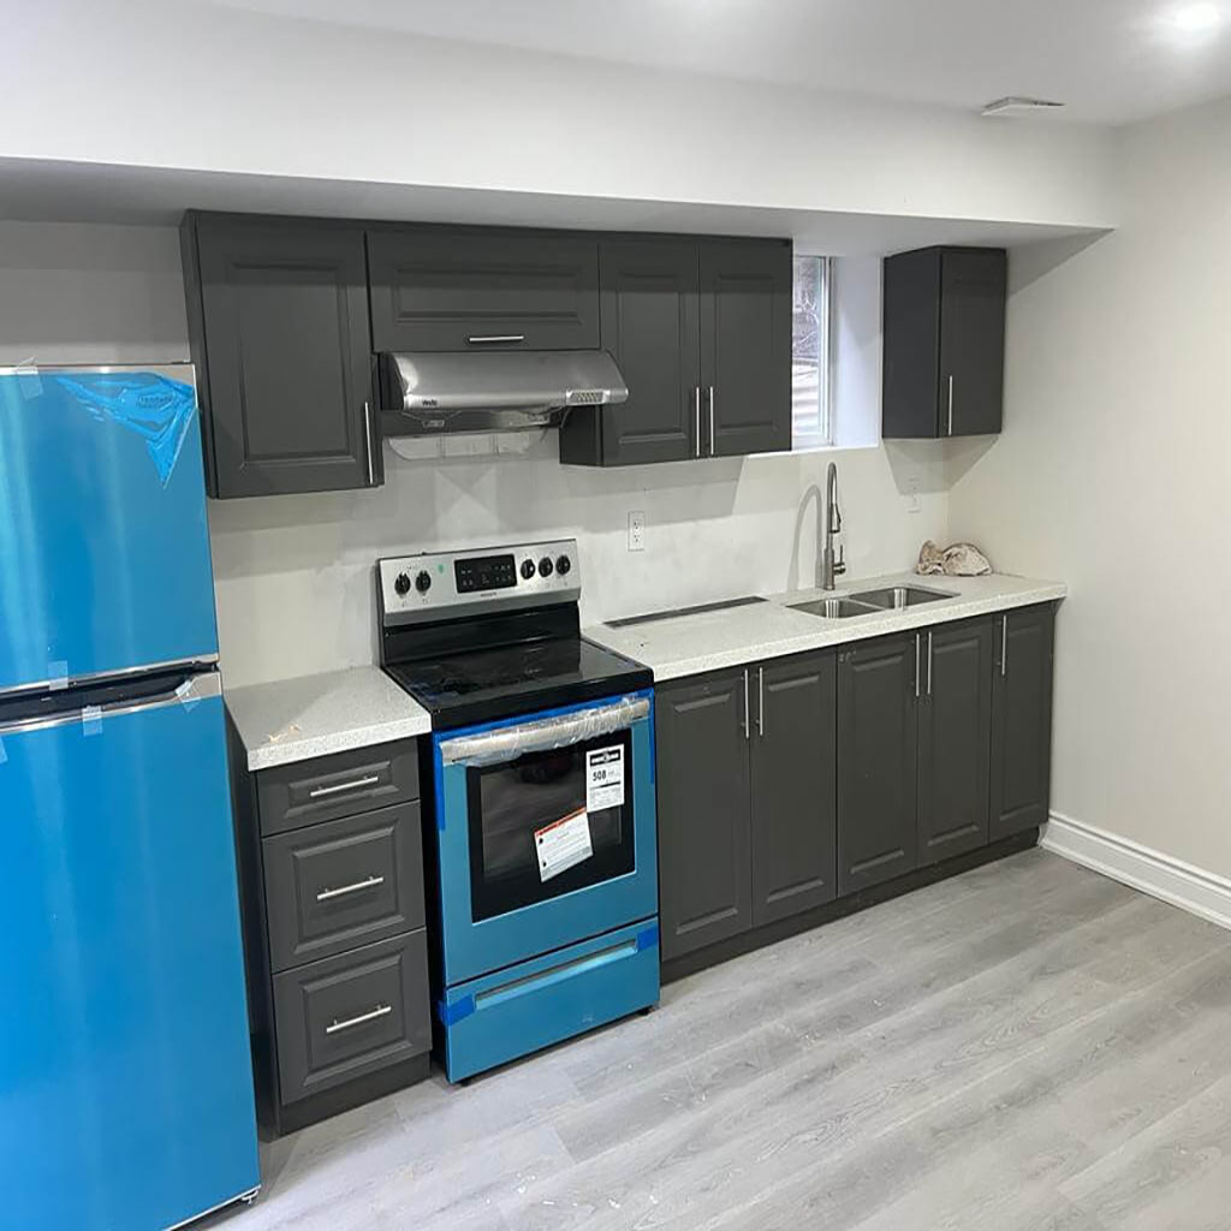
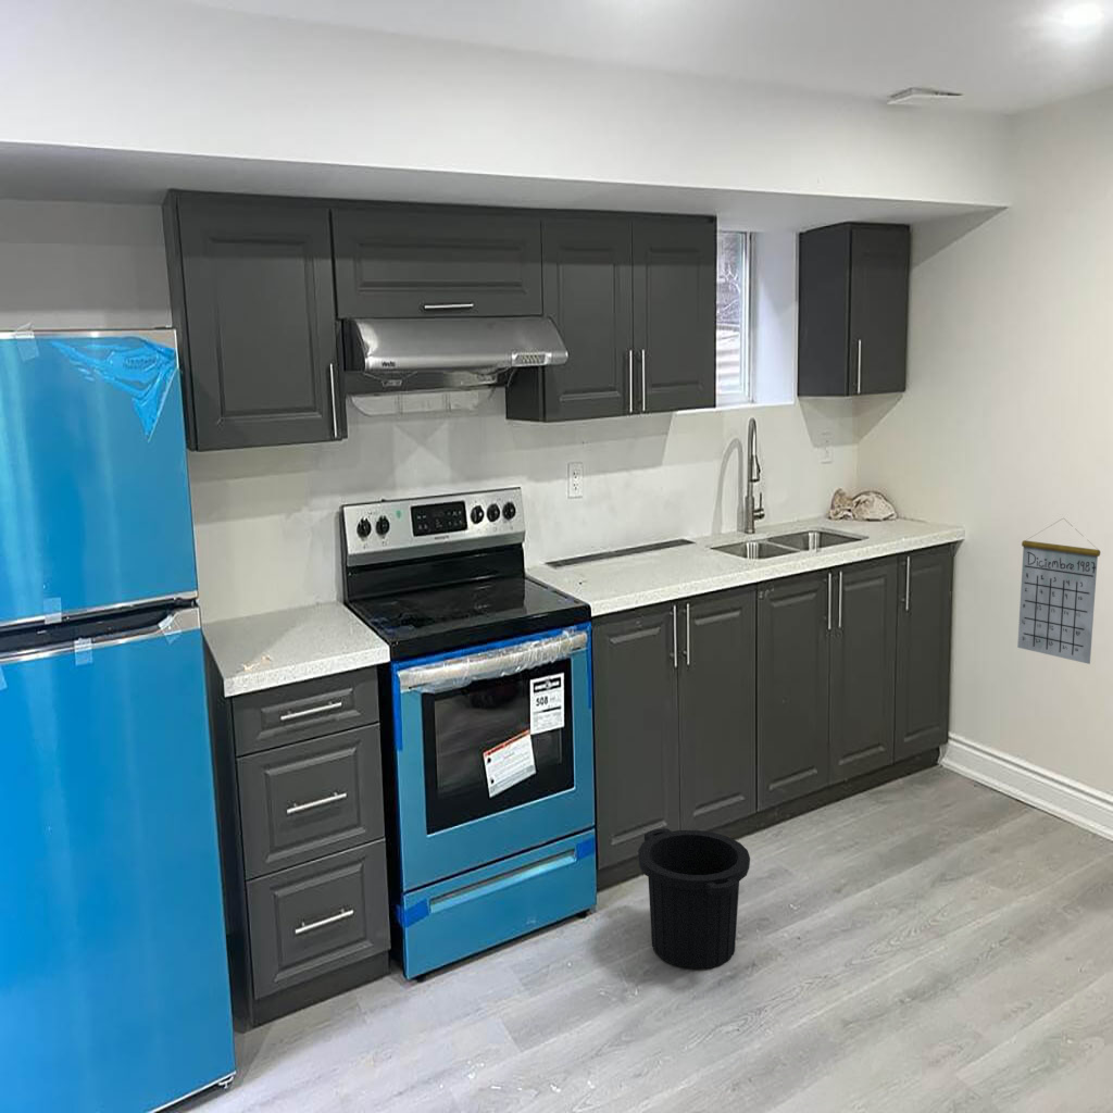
+ trash can [637,828,751,970]
+ calendar [1016,518,1101,665]
